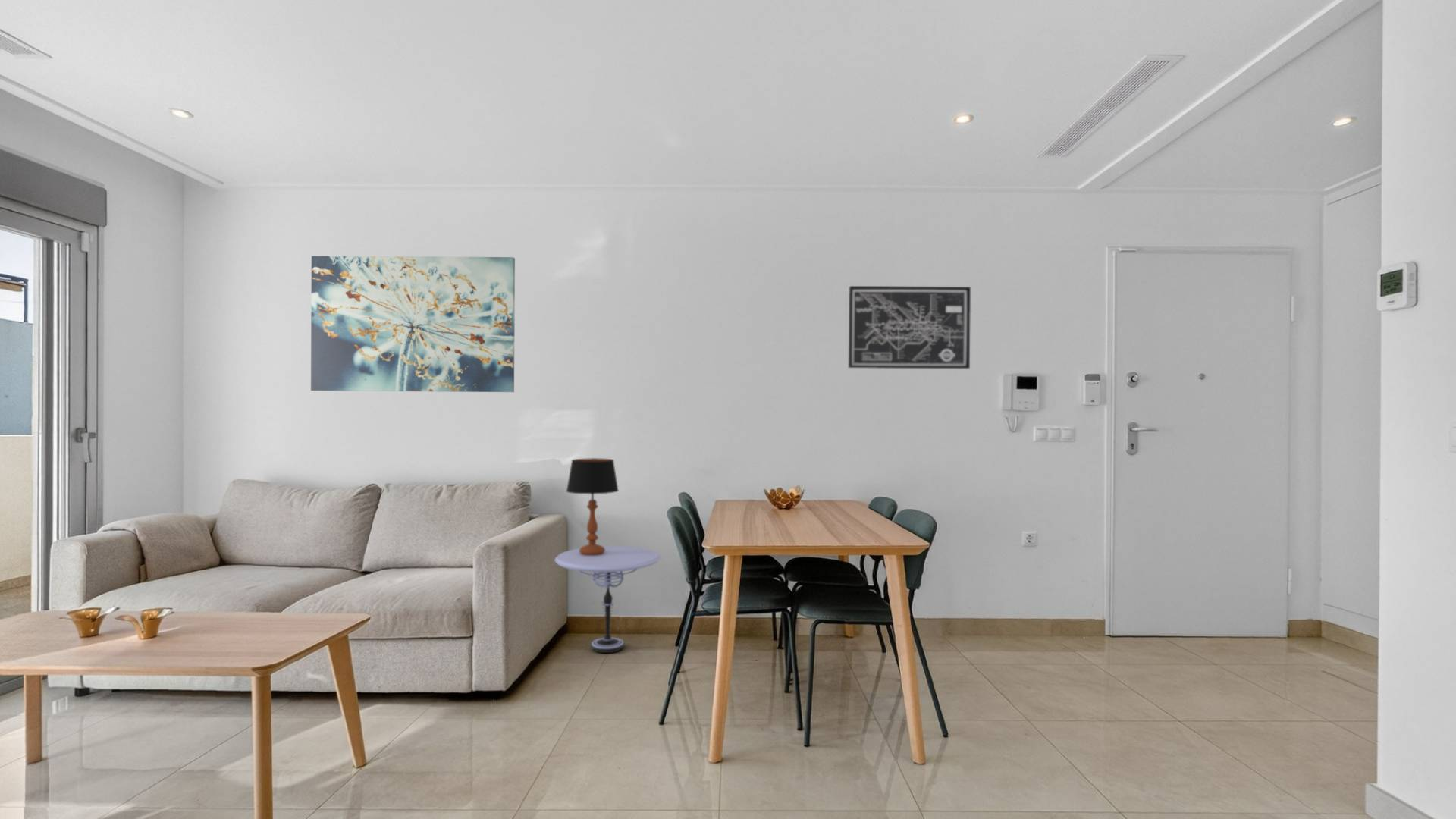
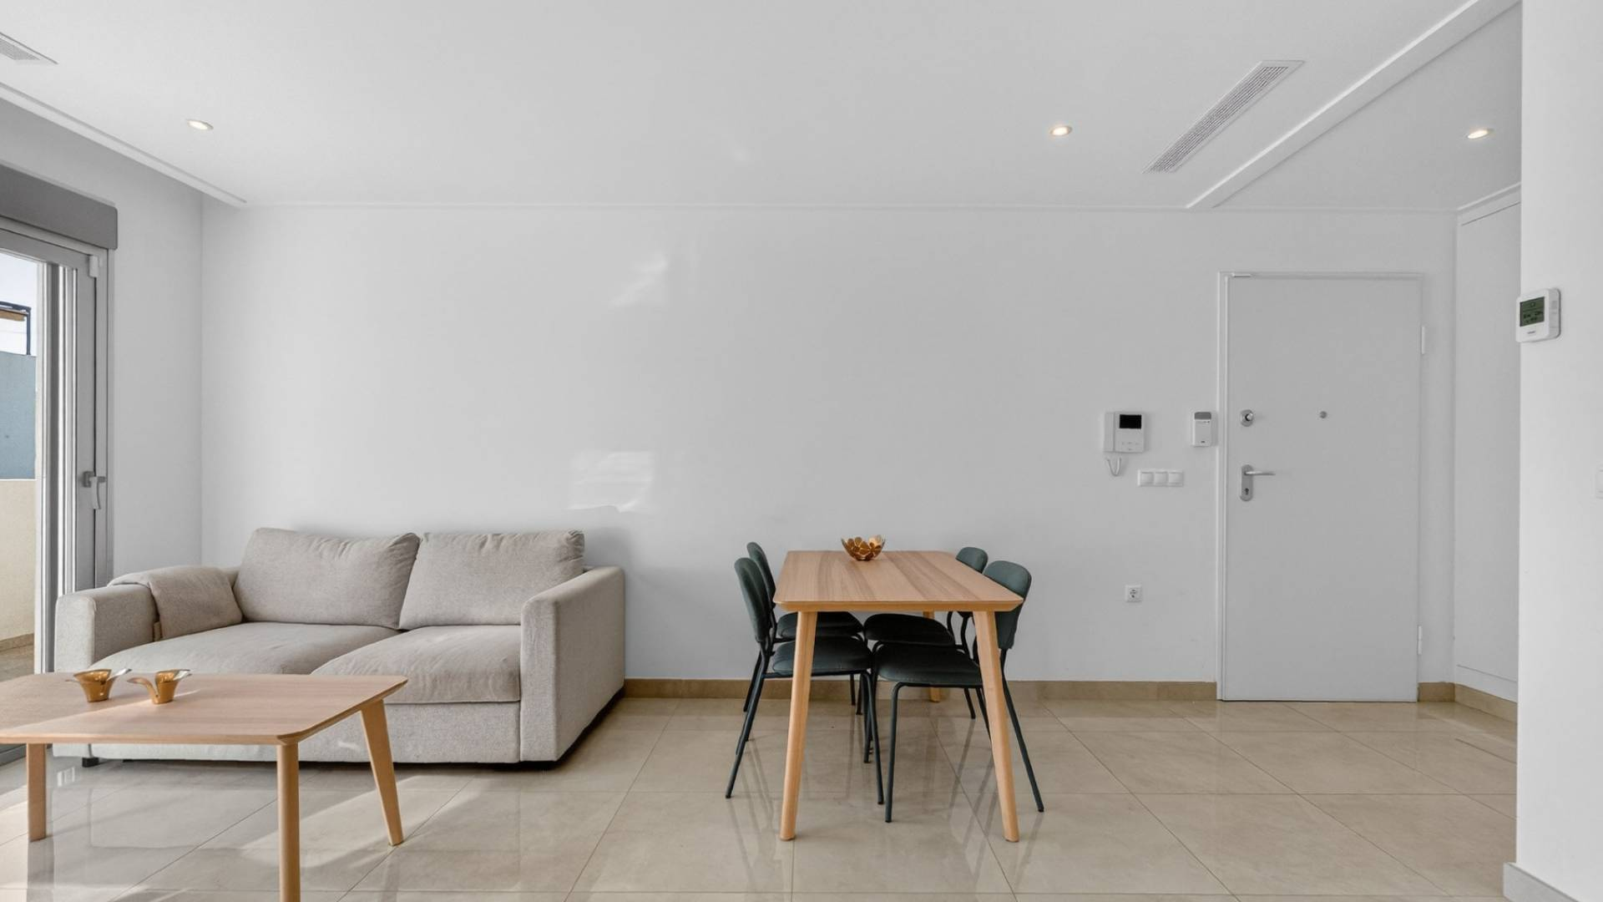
- wall art [848,285,971,369]
- wall art [310,255,516,393]
- side table [554,545,661,654]
- table lamp [566,457,620,556]
